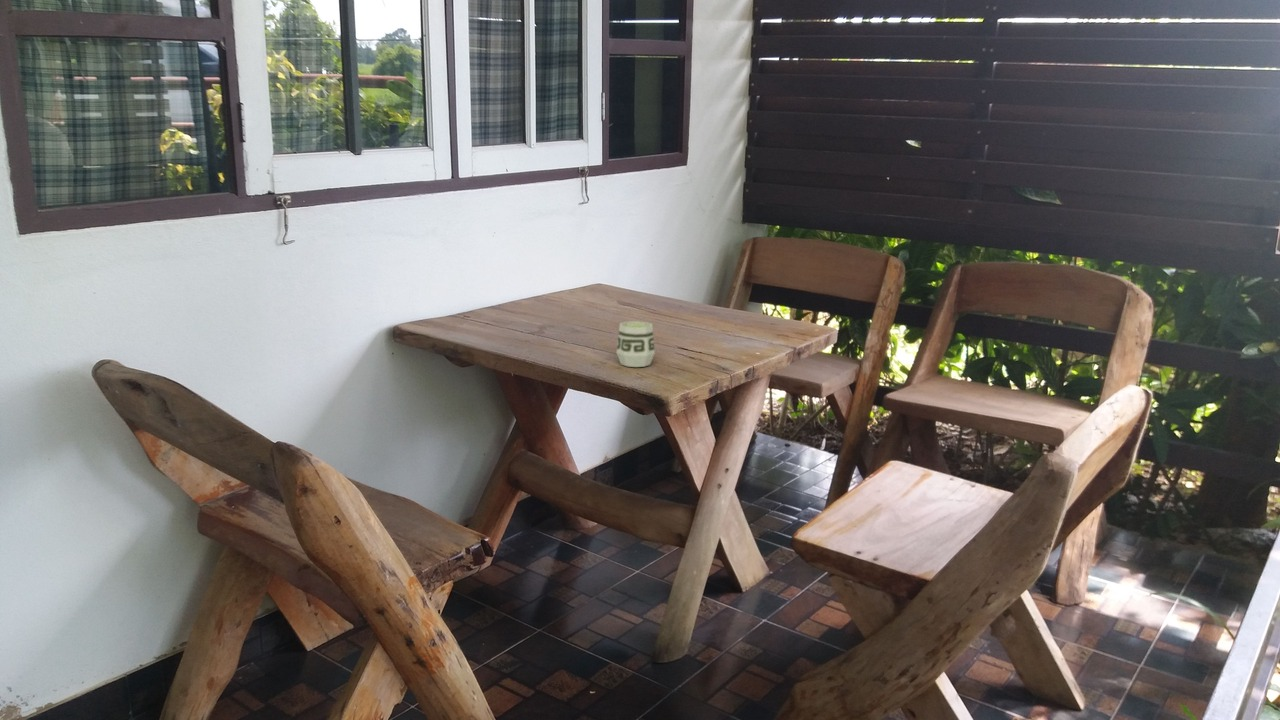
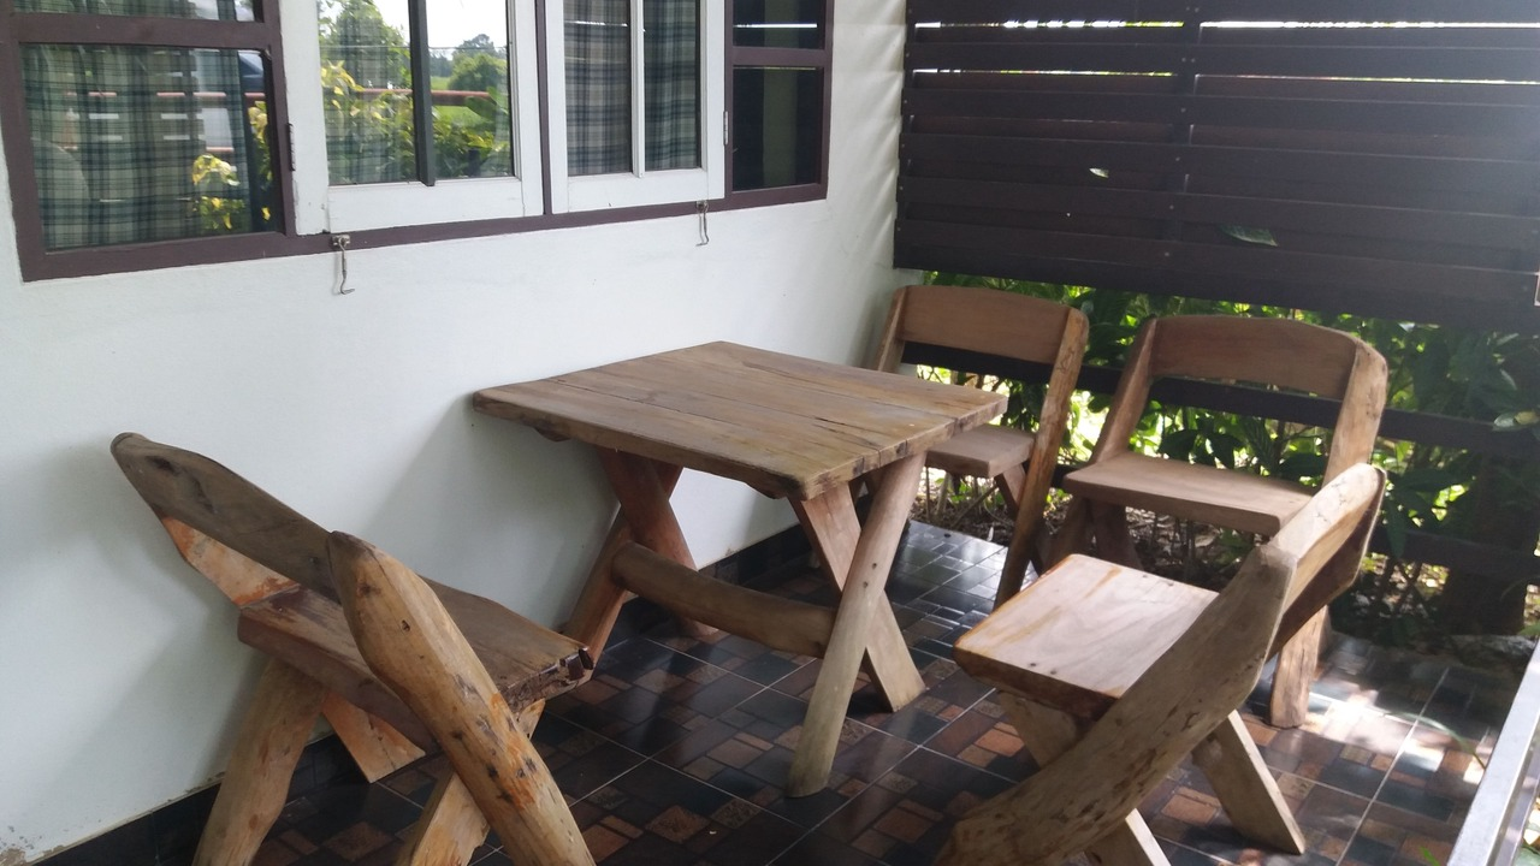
- cup [616,320,656,368]
